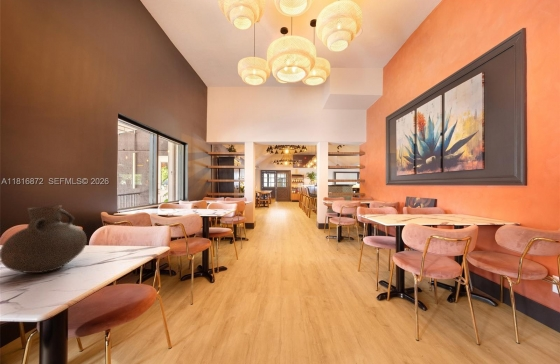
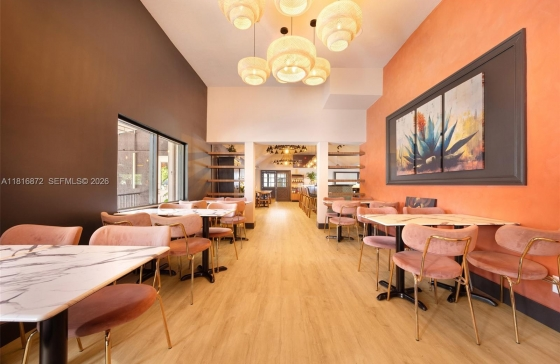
- vase [0,204,88,274]
